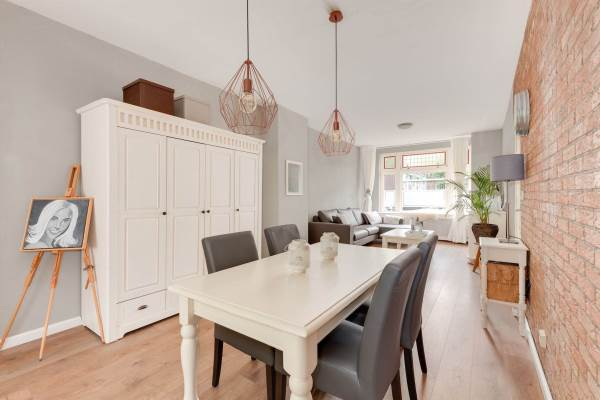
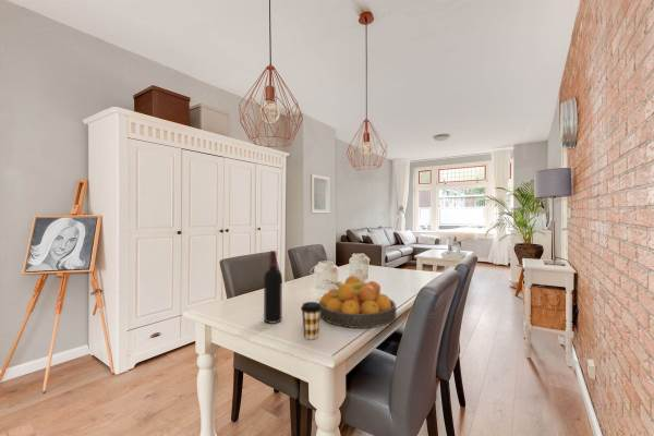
+ fruit bowl [318,275,398,329]
+ wine bottle [263,250,283,325]
+ coffee cup [300,301,322,340]
